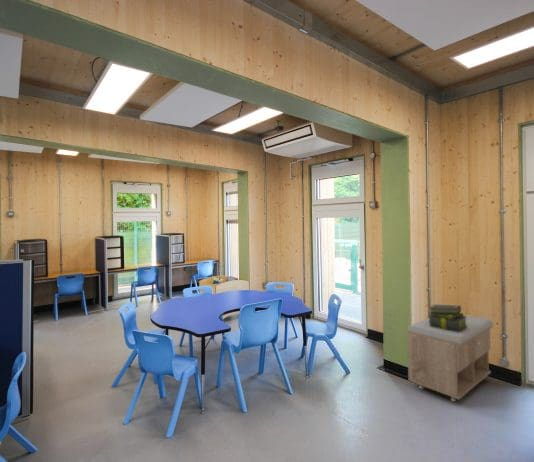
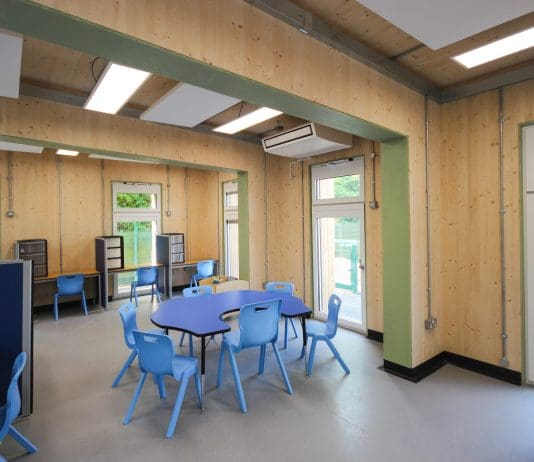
- stack of books [427,303,468,331]
- storage bench [407,313,494,402]
